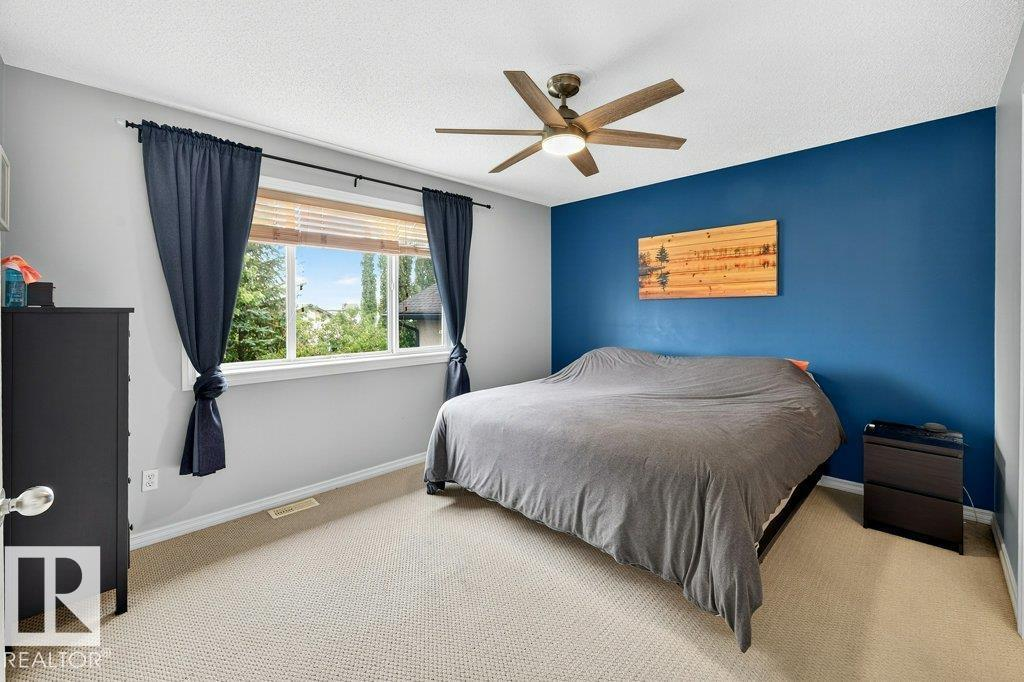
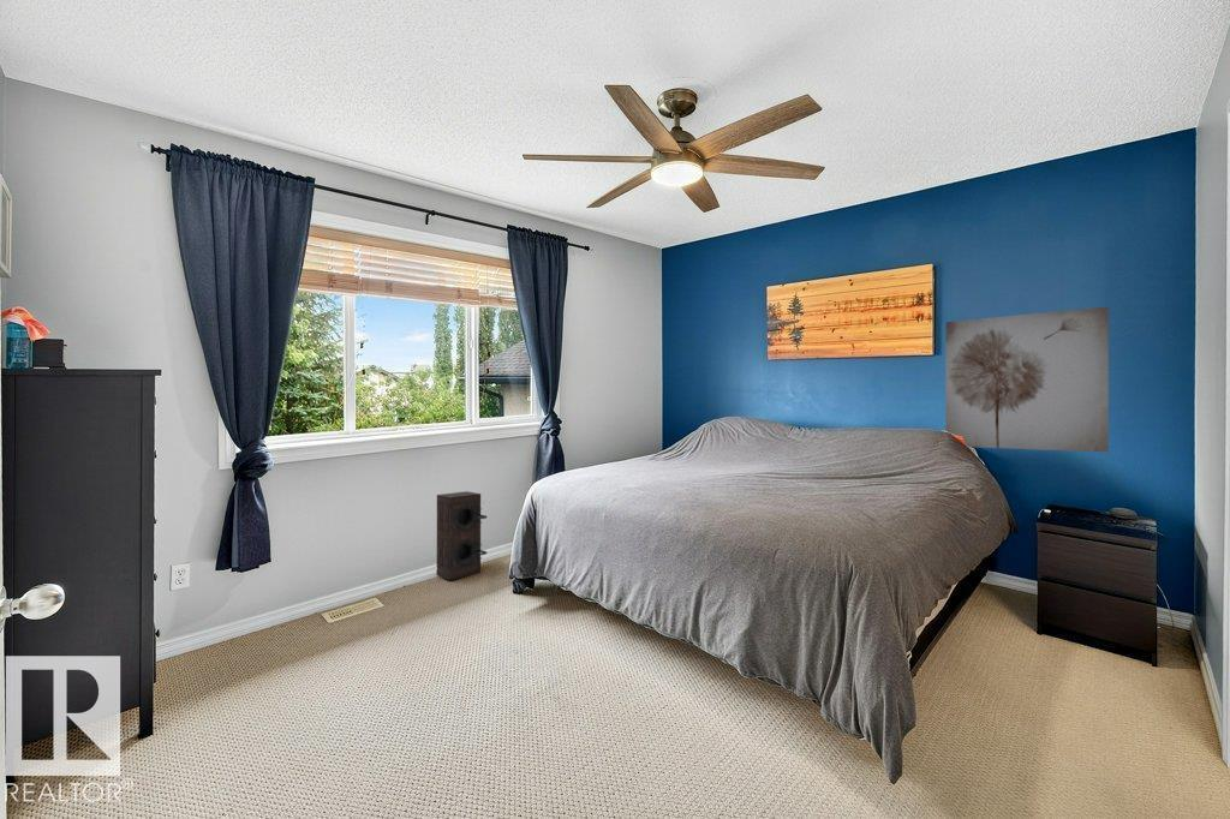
+ speaker [435,490,488,581]
+ wall art [944,305,1110,454]
